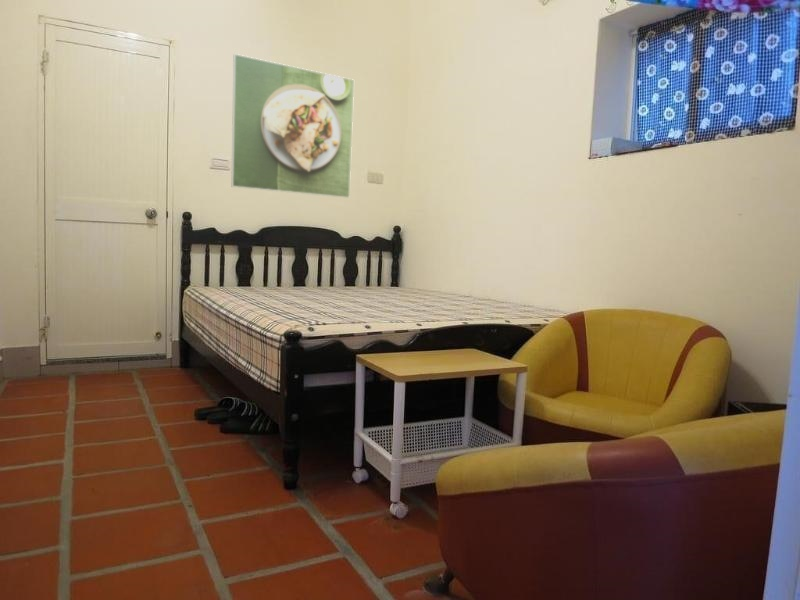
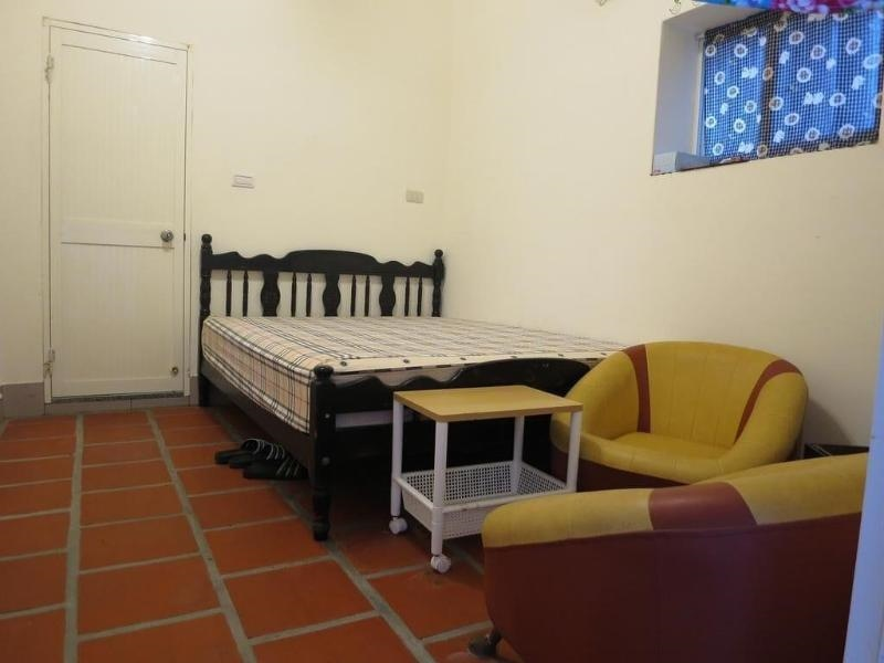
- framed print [231,53,355,199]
